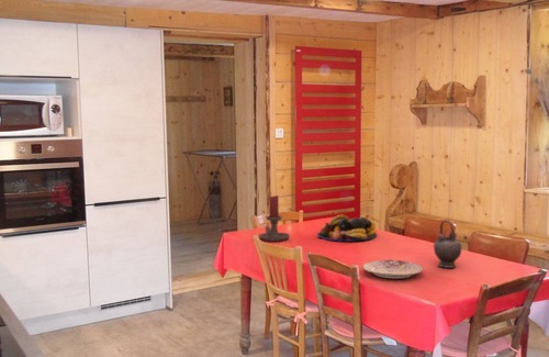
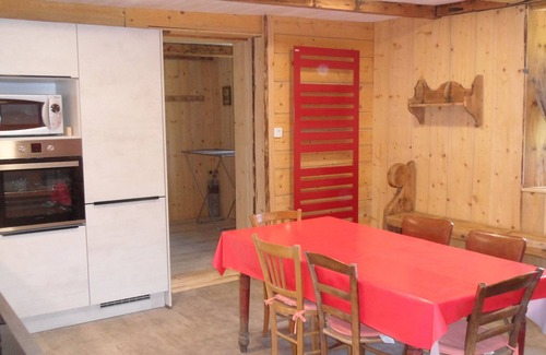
- candle holder [258,194,291,242]
- fruit bowl [316,214,378,243]
- plate [361,259,425,279]
- teapot [433,219,462,269]
